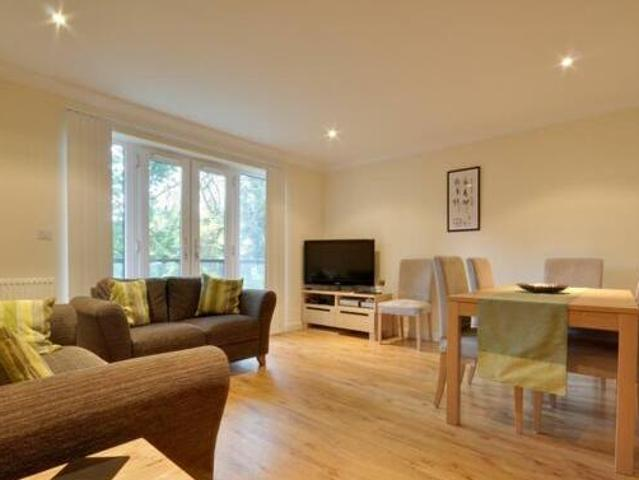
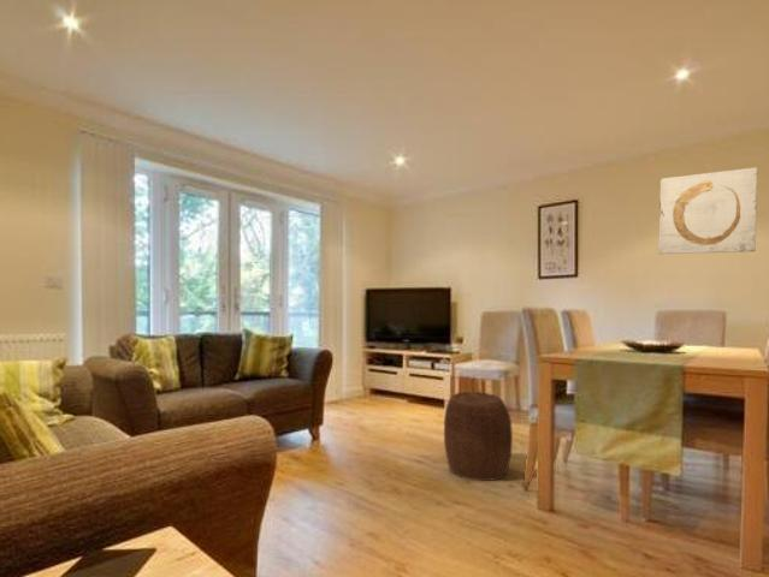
+ stool [443,391,514,482]
+ wall art [658,166,758,255]
